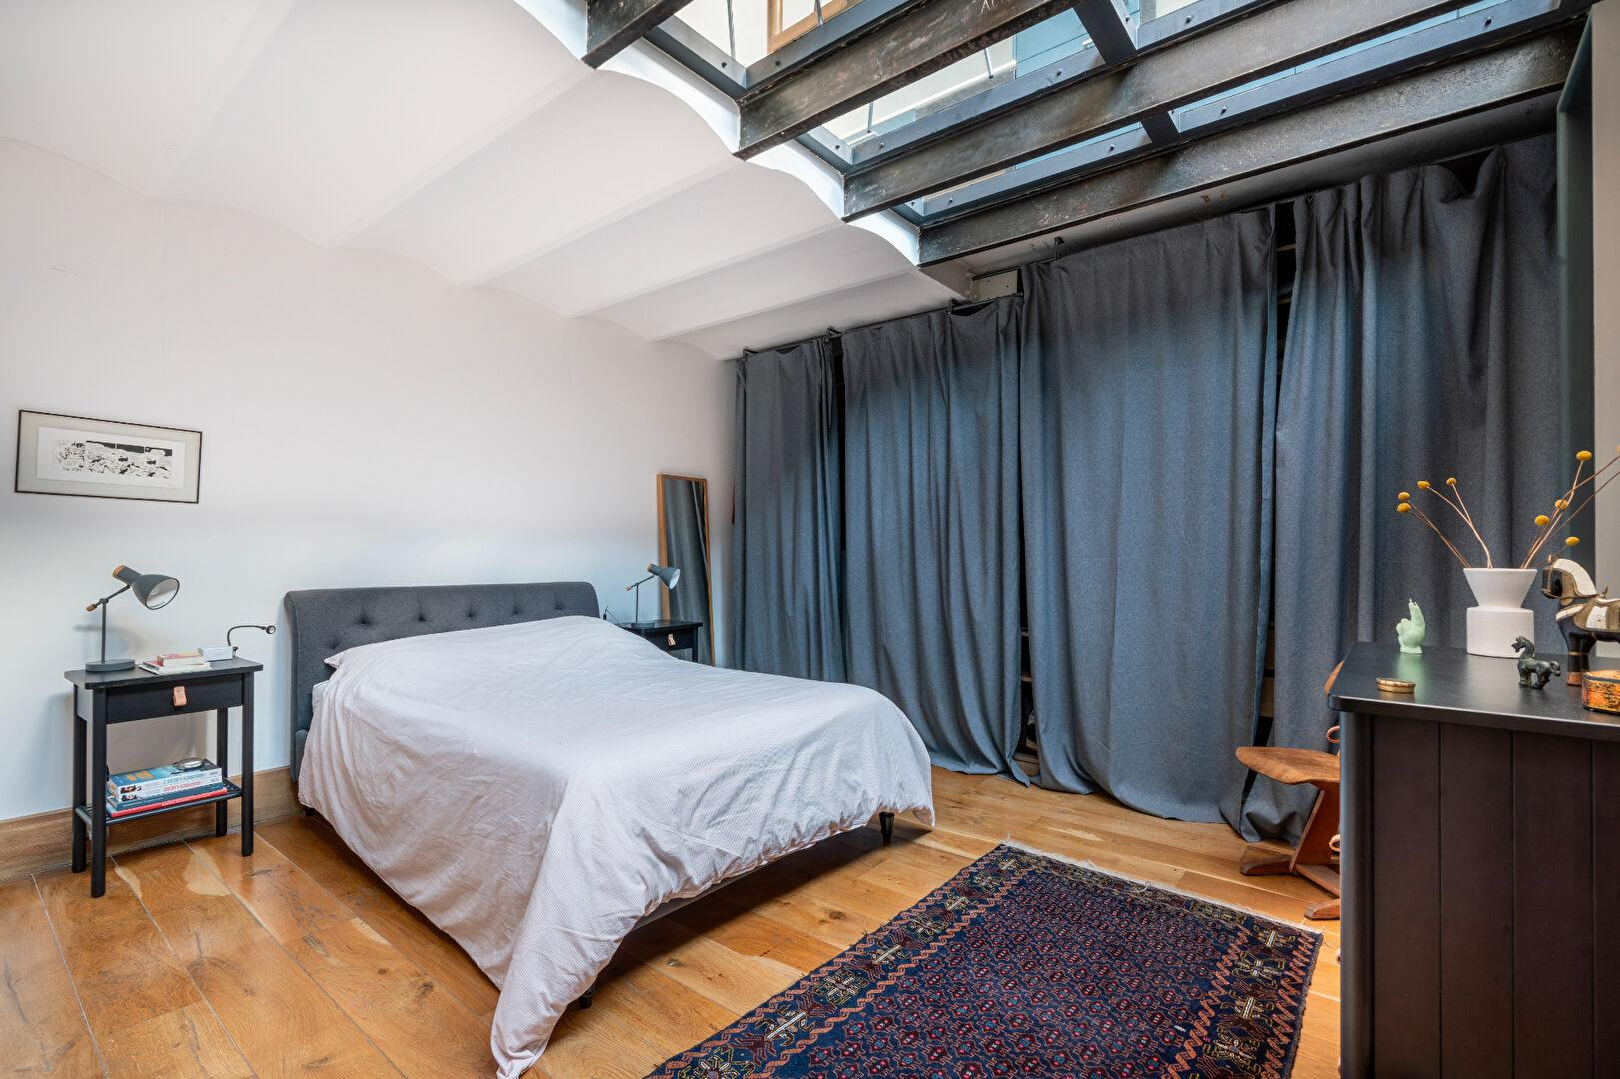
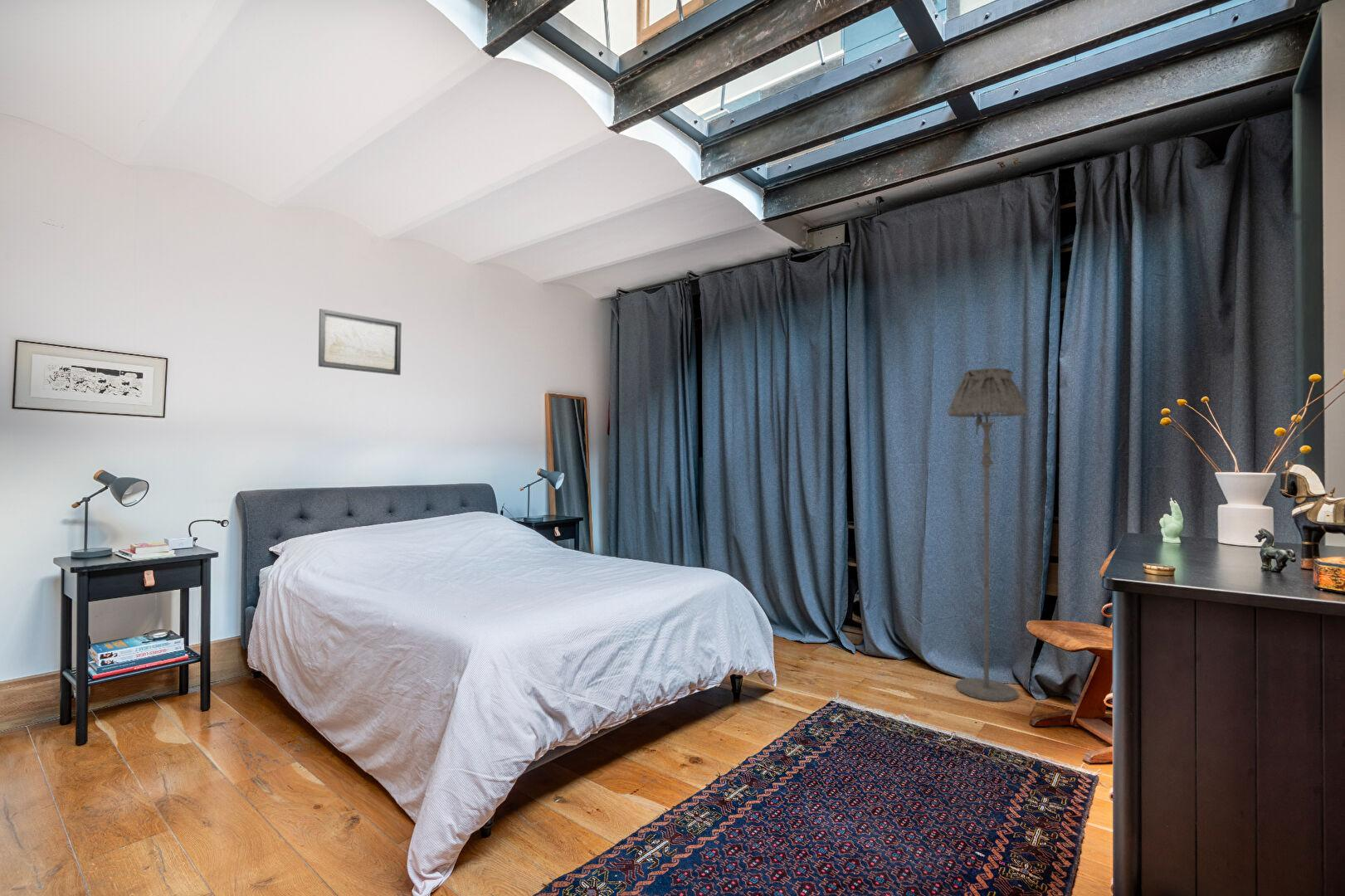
+ floor lamp [947,368,1028,703]
+ wall art [318,308,402,376]
